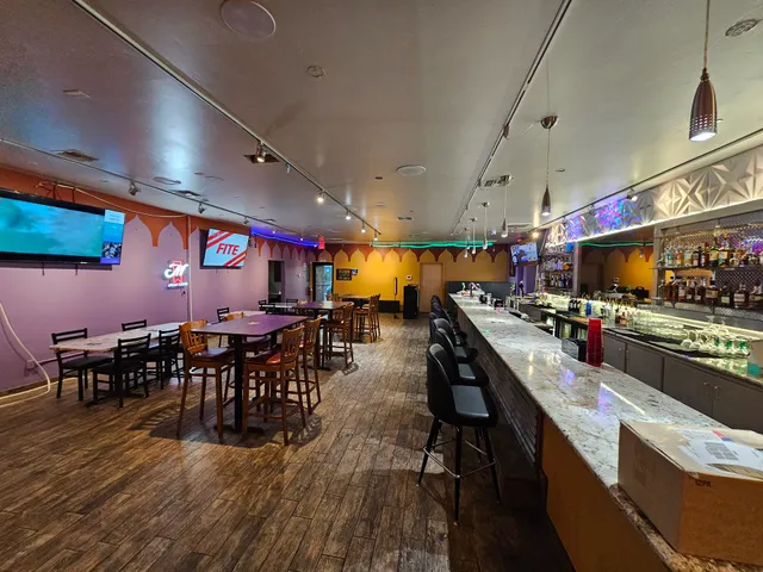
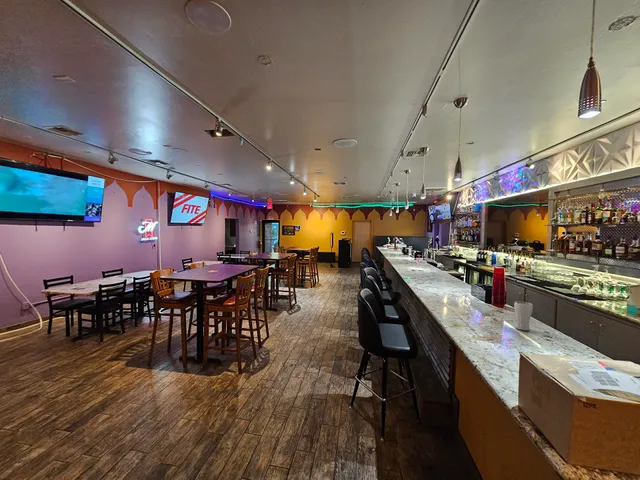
+ drinking glass [513,301,534,331]
